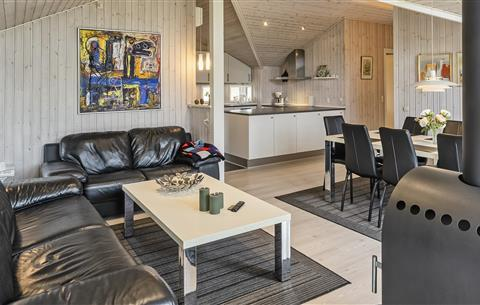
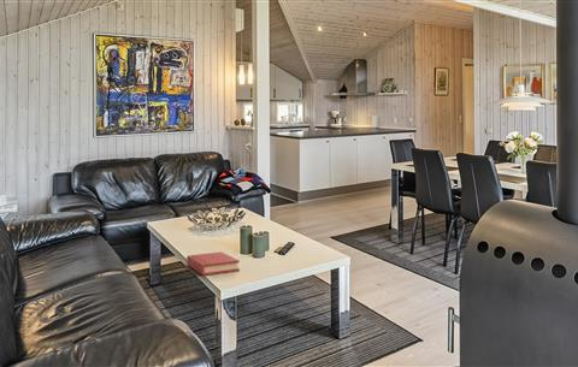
+ hardback book [185,250,241,277]
